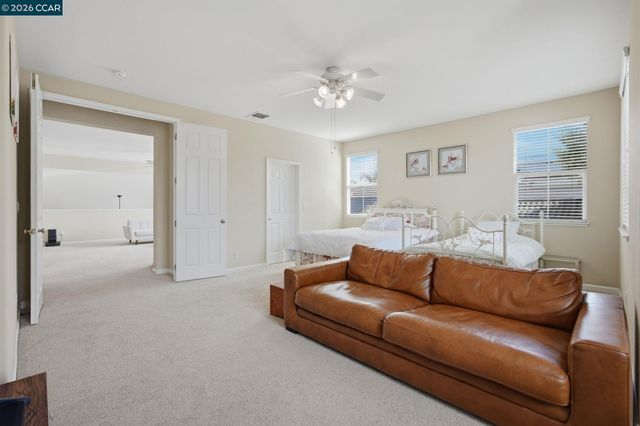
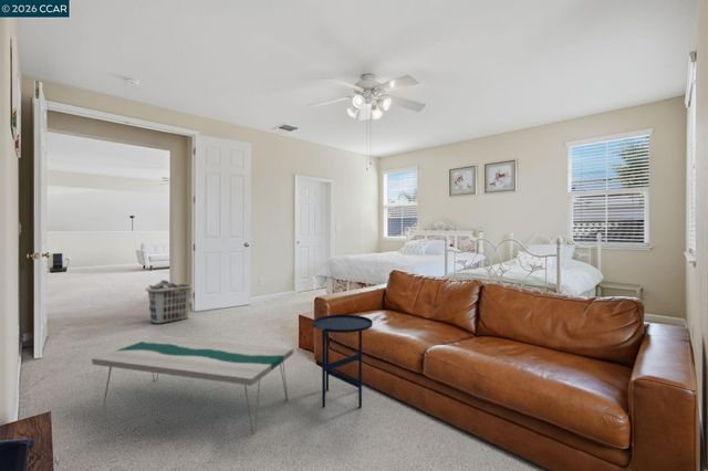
+ side table [312,314,374,409]
+ clothes hamper [144,280,194,324]
+ coffee table [91,334,294,435]
